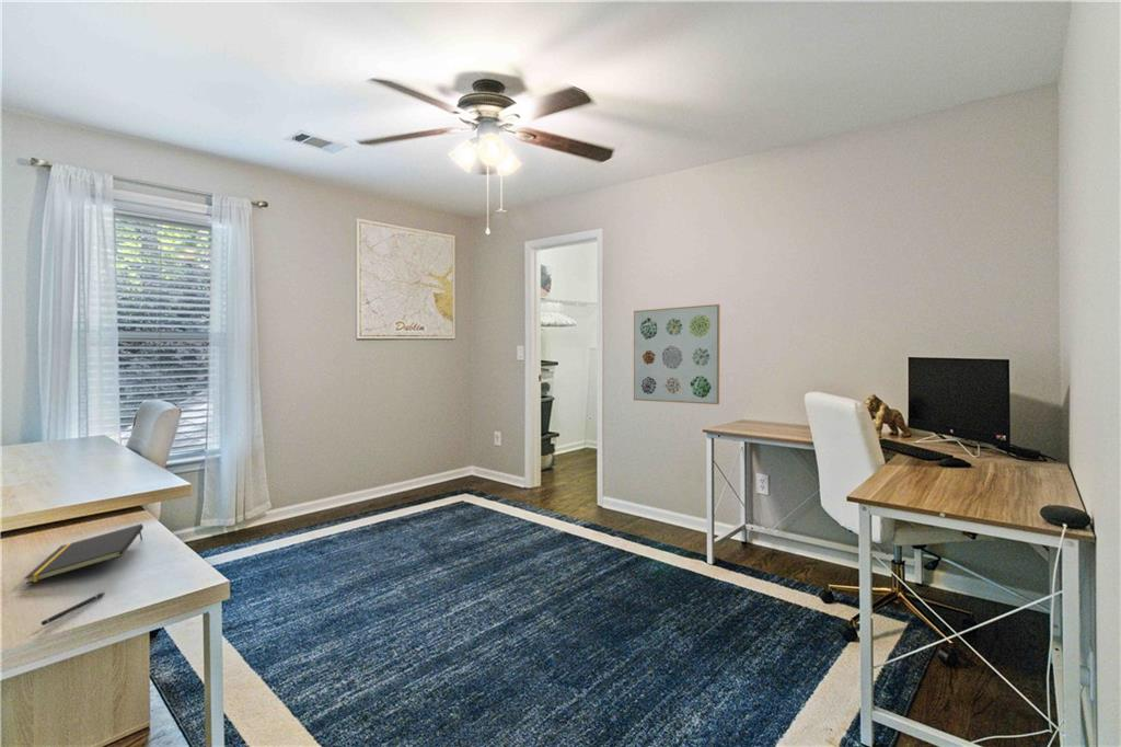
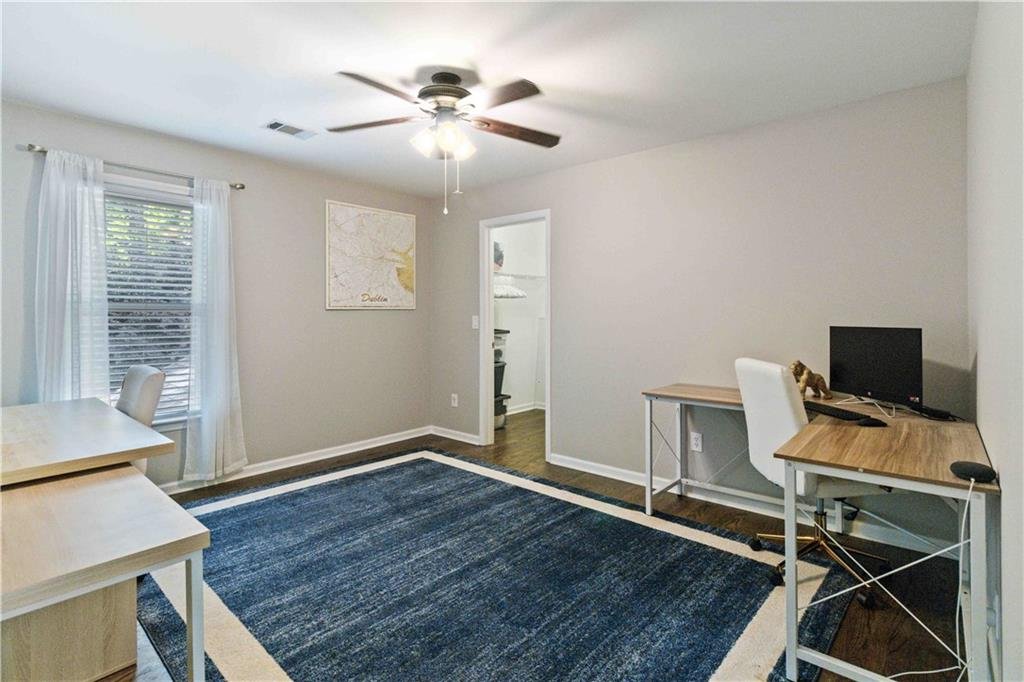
- notepad [23,522,145,585]
- pen [41,591,106,627]
- wall art [633,303,720,405]
